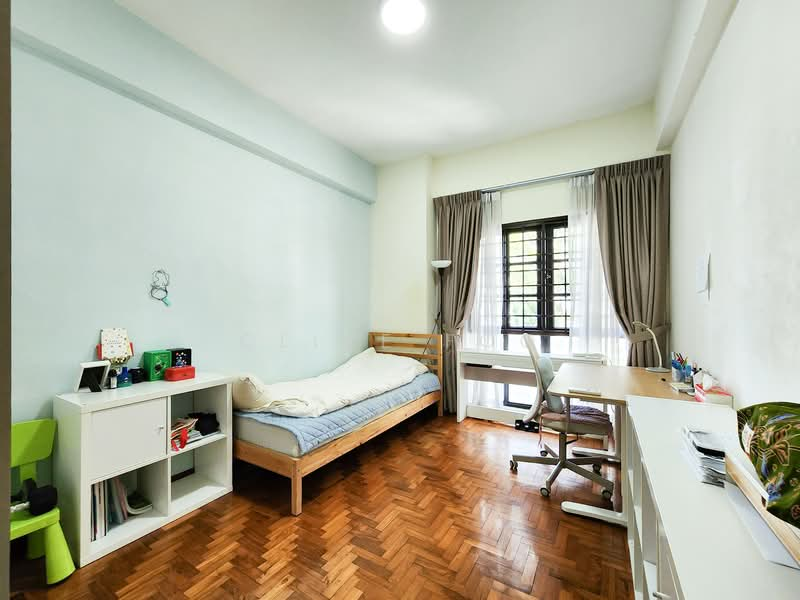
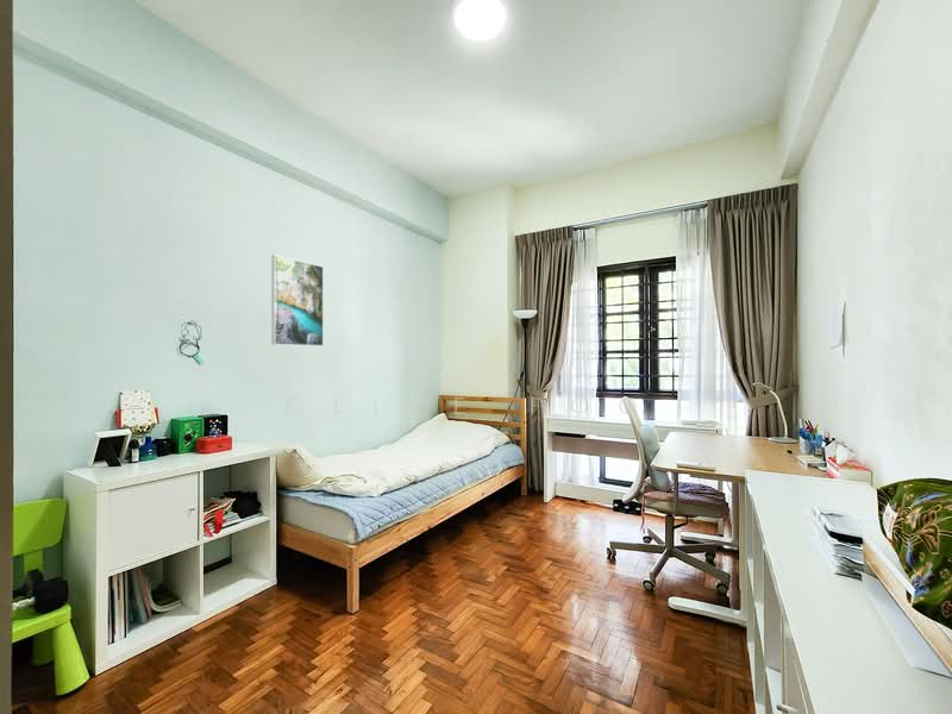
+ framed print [270,253,325,347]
